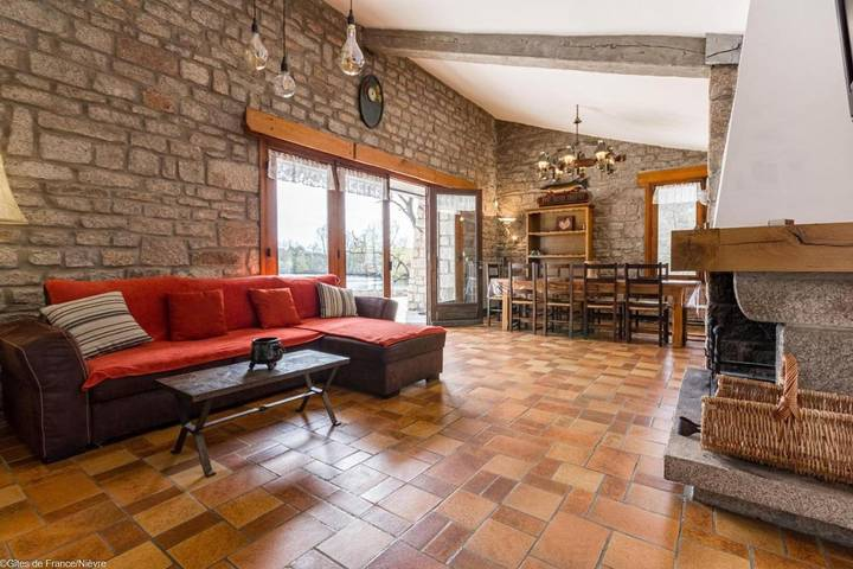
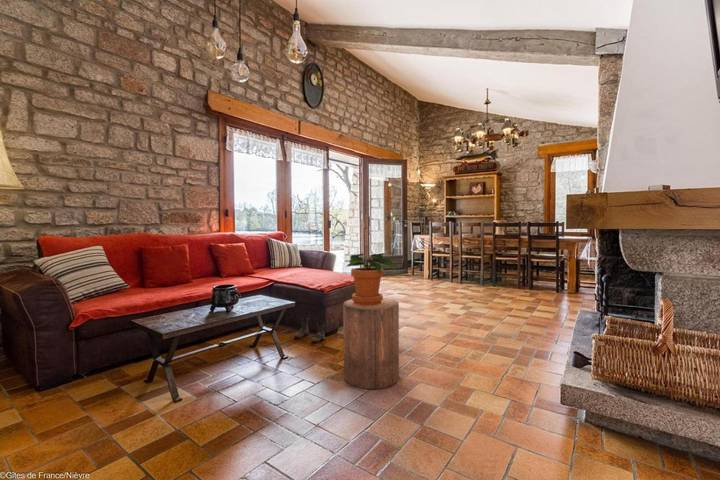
+ boots [293,317,326,343]
+ stool [342,297,400,390]
+ potted plant [344,252,396,306]
